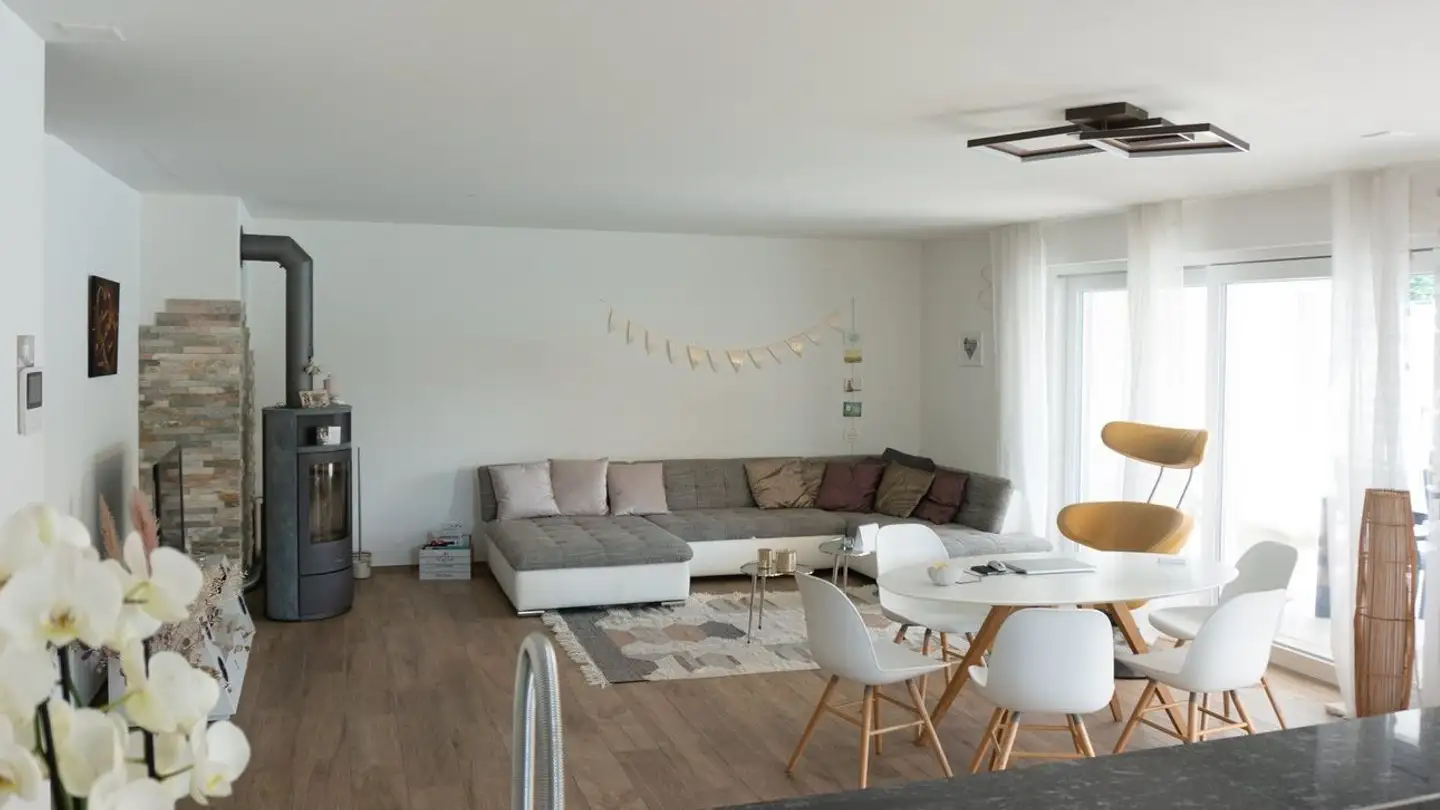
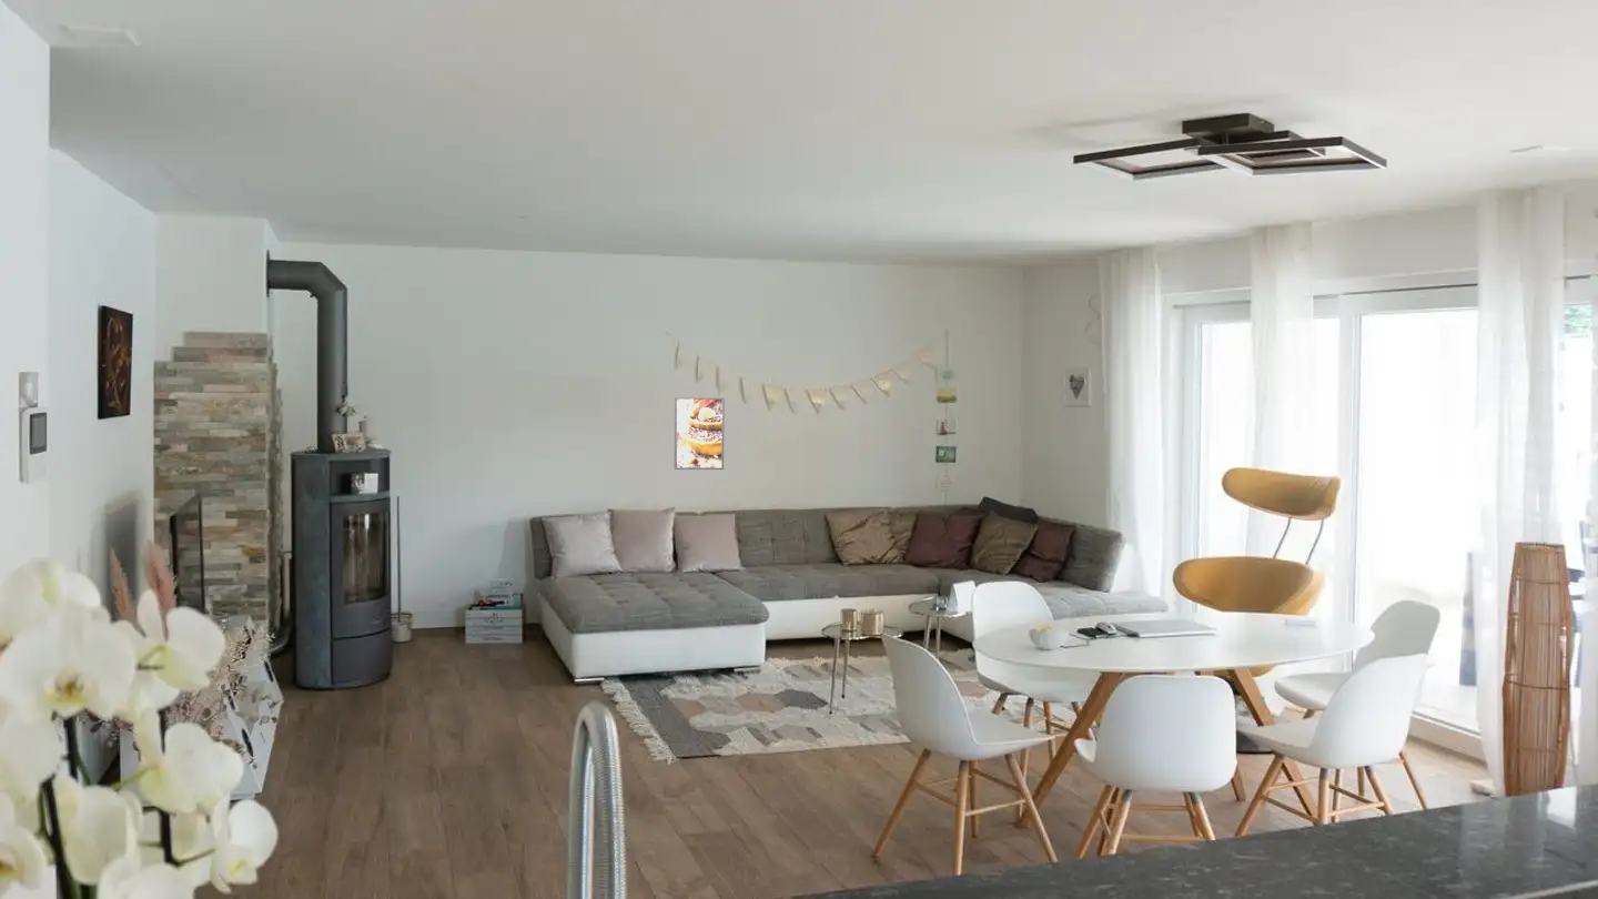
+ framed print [674,395,726,471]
